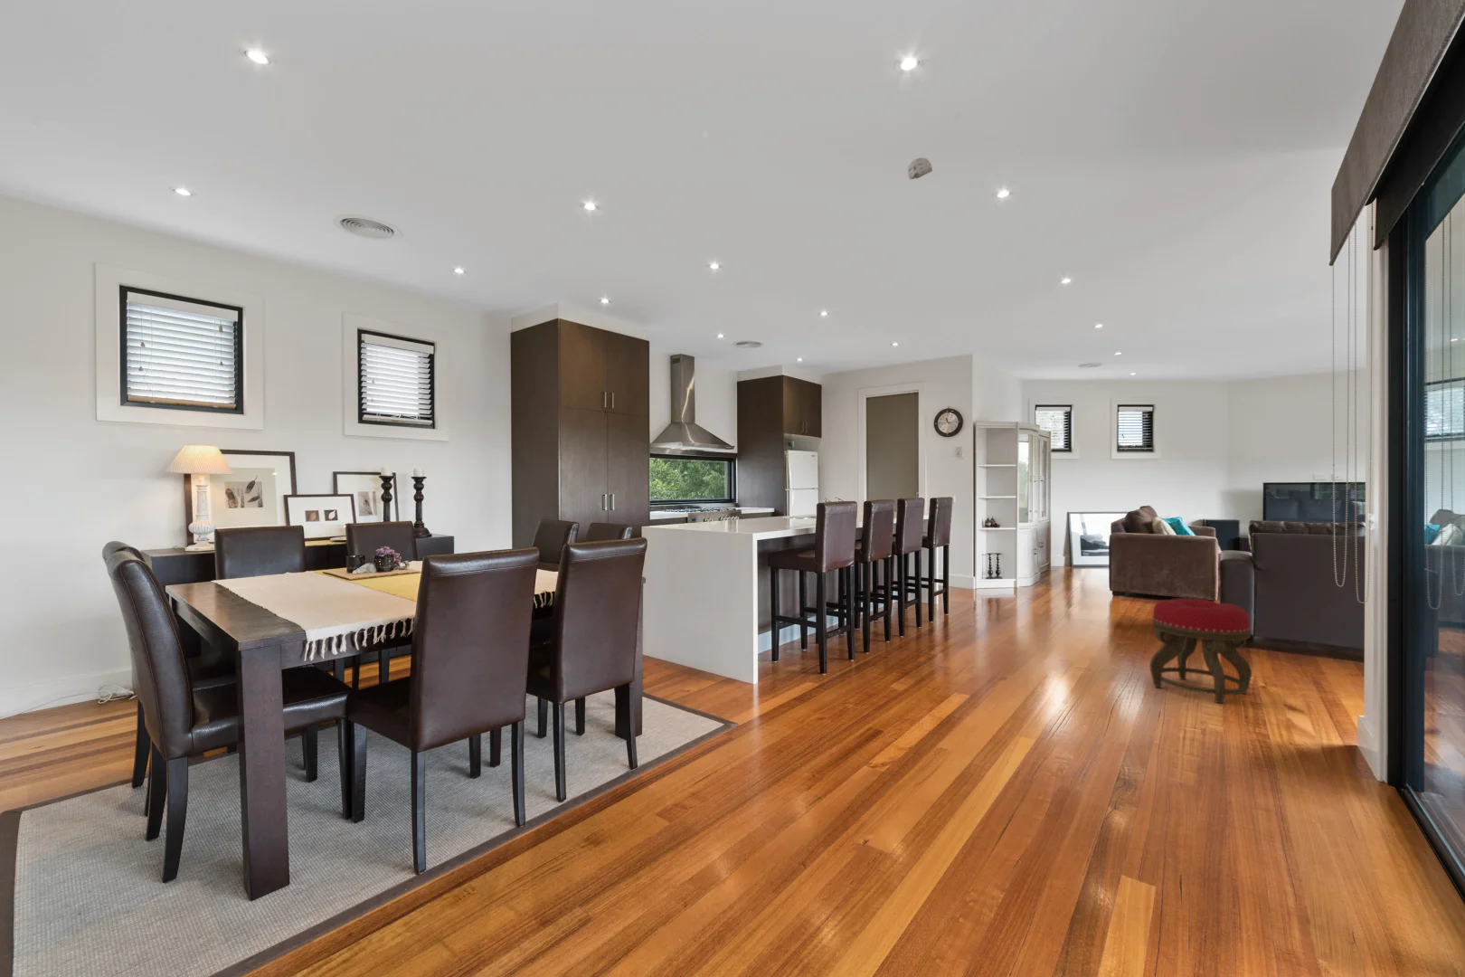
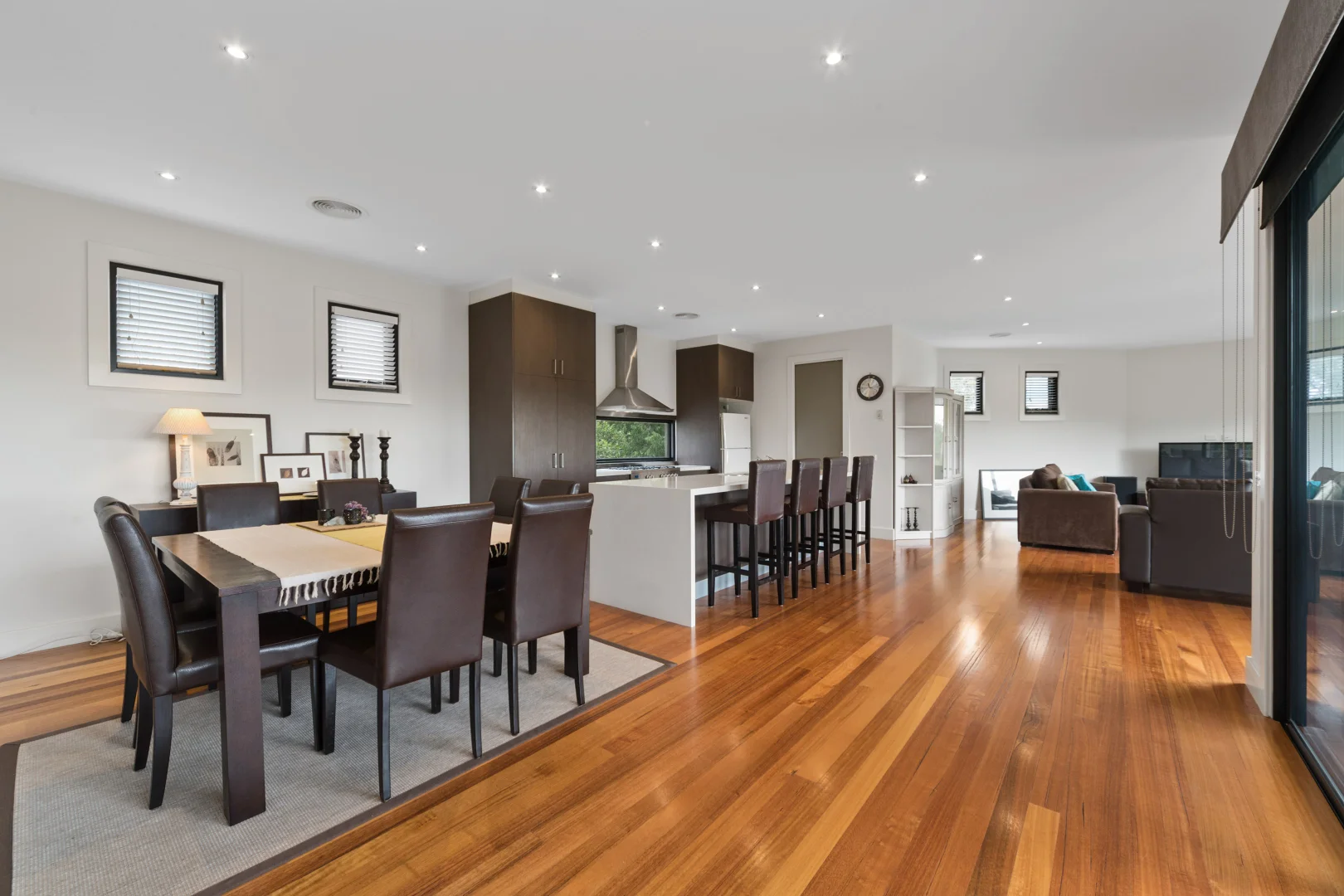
- stool [1149,598,1252,704]
- smoke detector [907,157,933,181]
